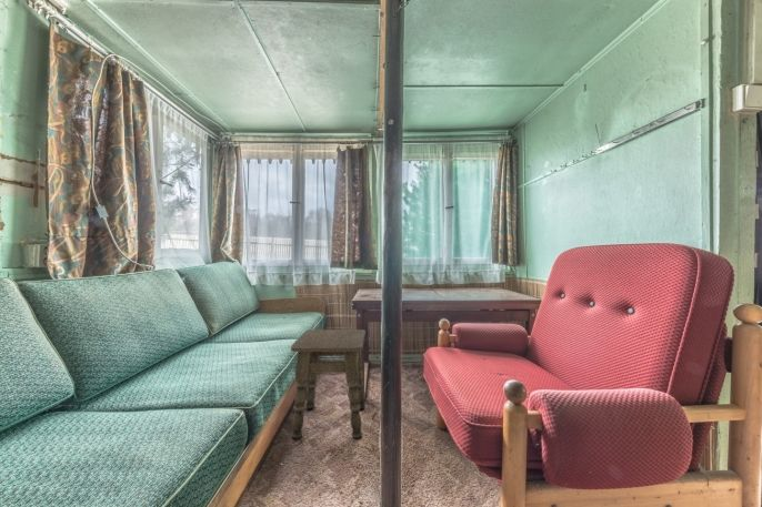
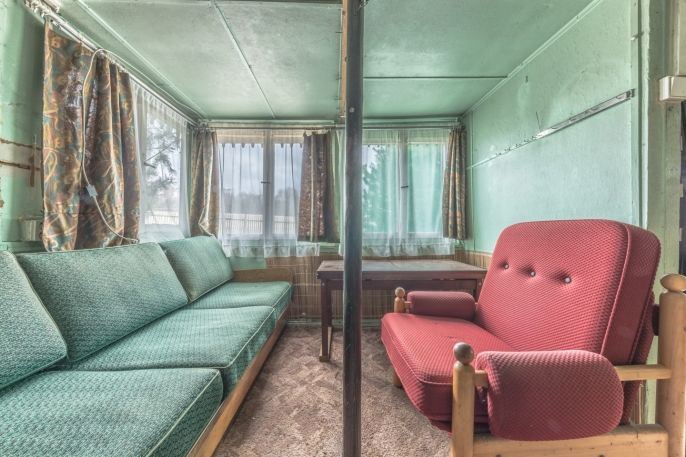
- side table [290,328,367,442]
